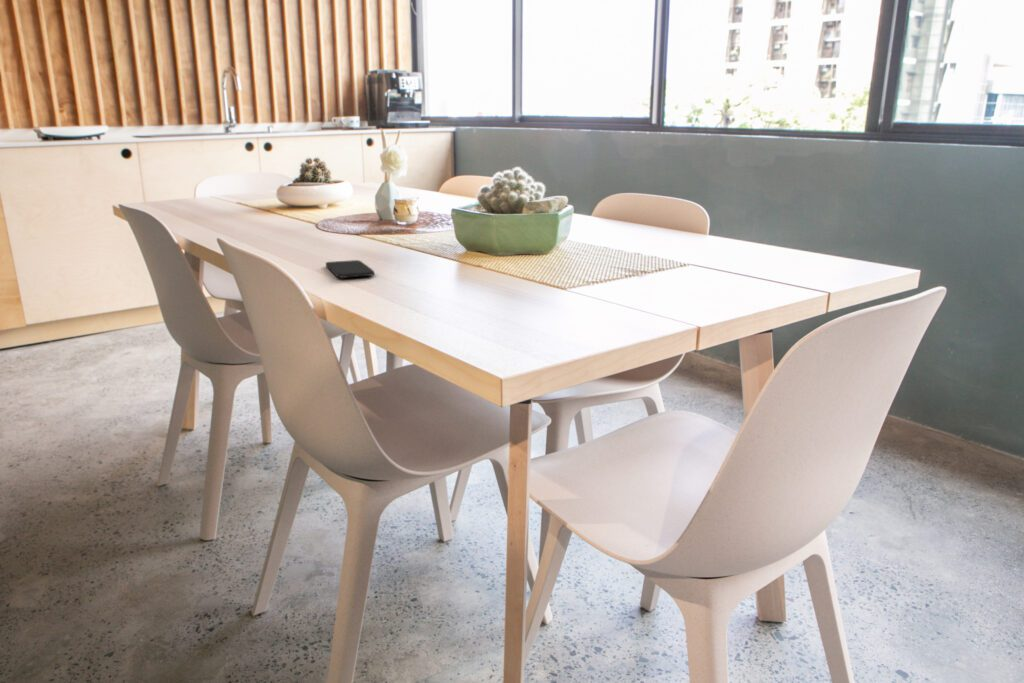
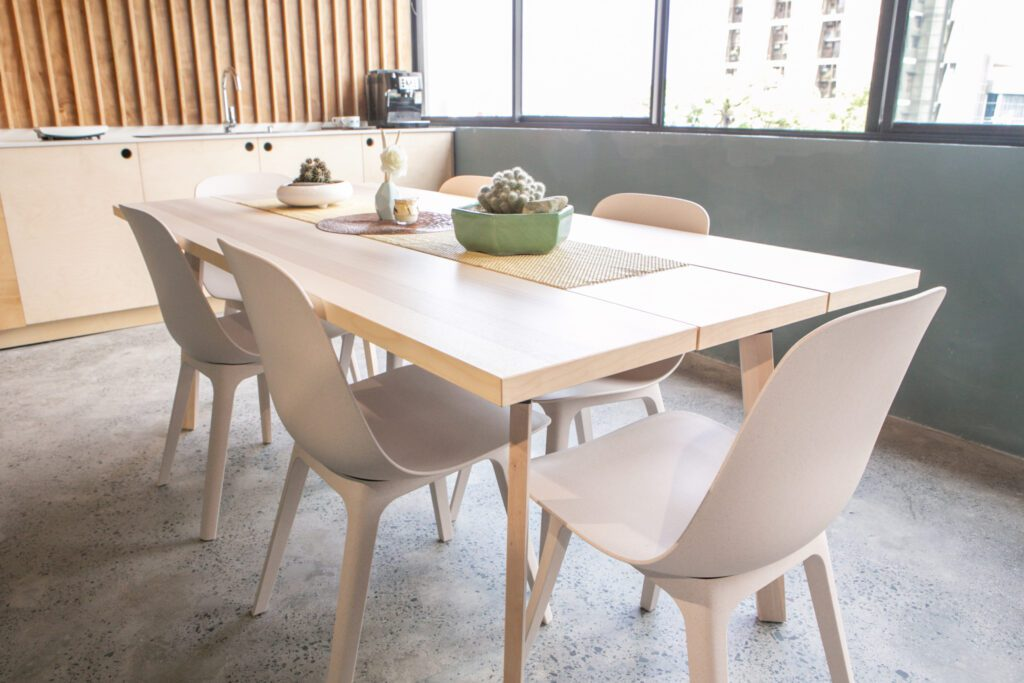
- smartphone [325,259,375,279]
